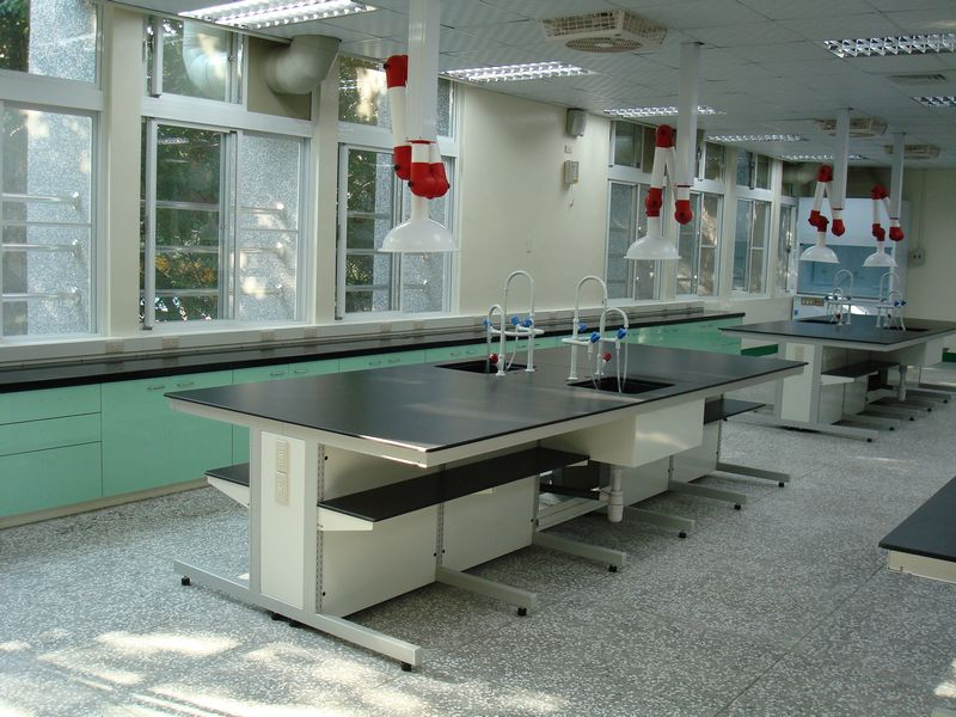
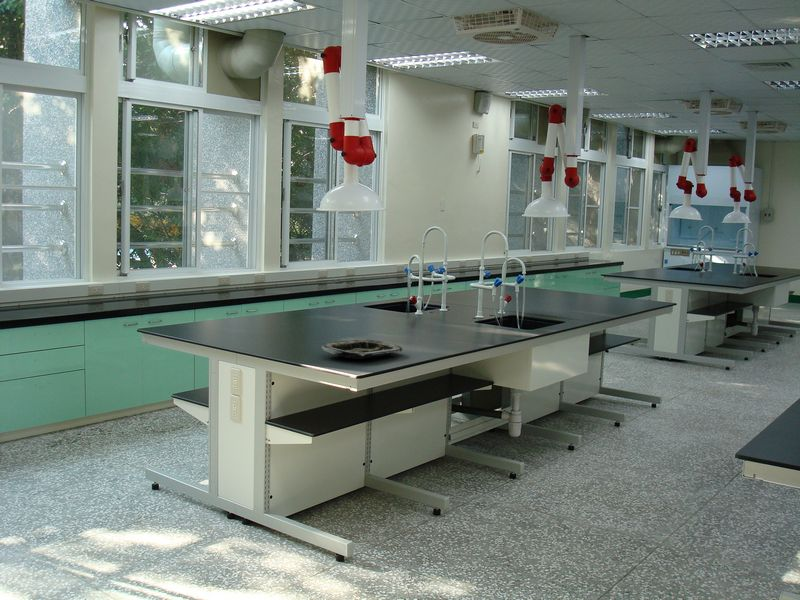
+ tray [321,338,404,360]
